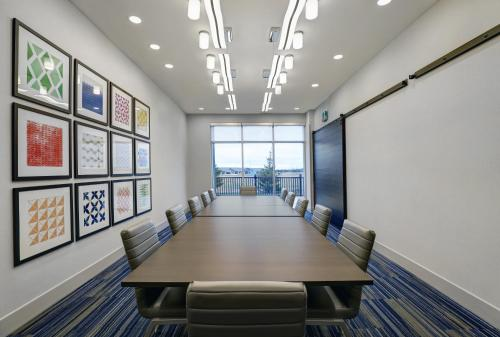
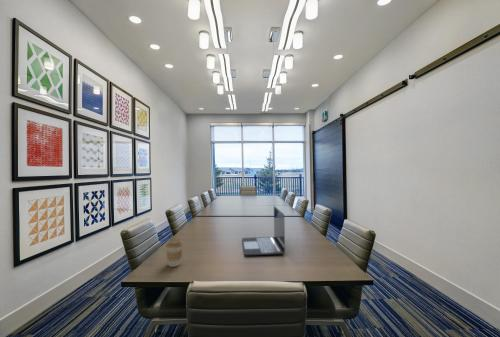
+ coffee cup [165,240,184,268]
+ laptop [241,205,286,256]
